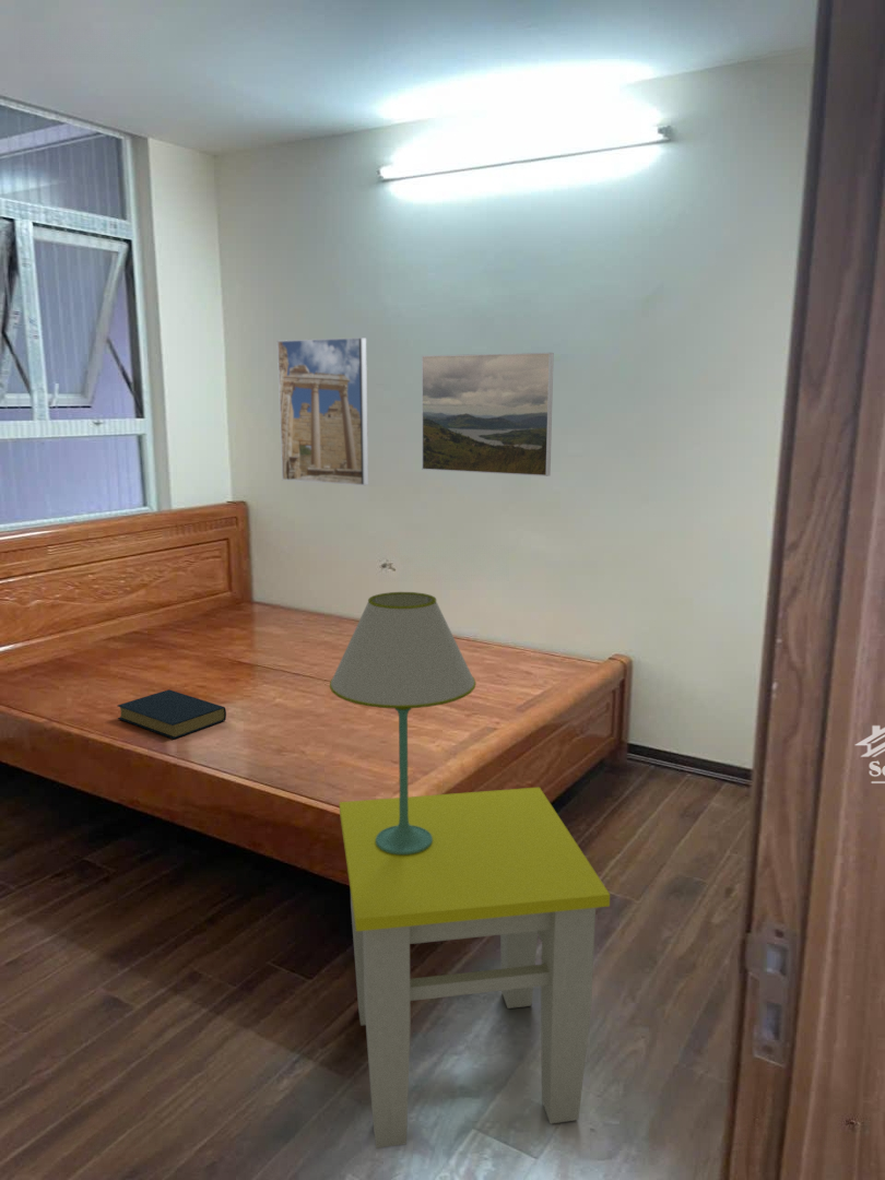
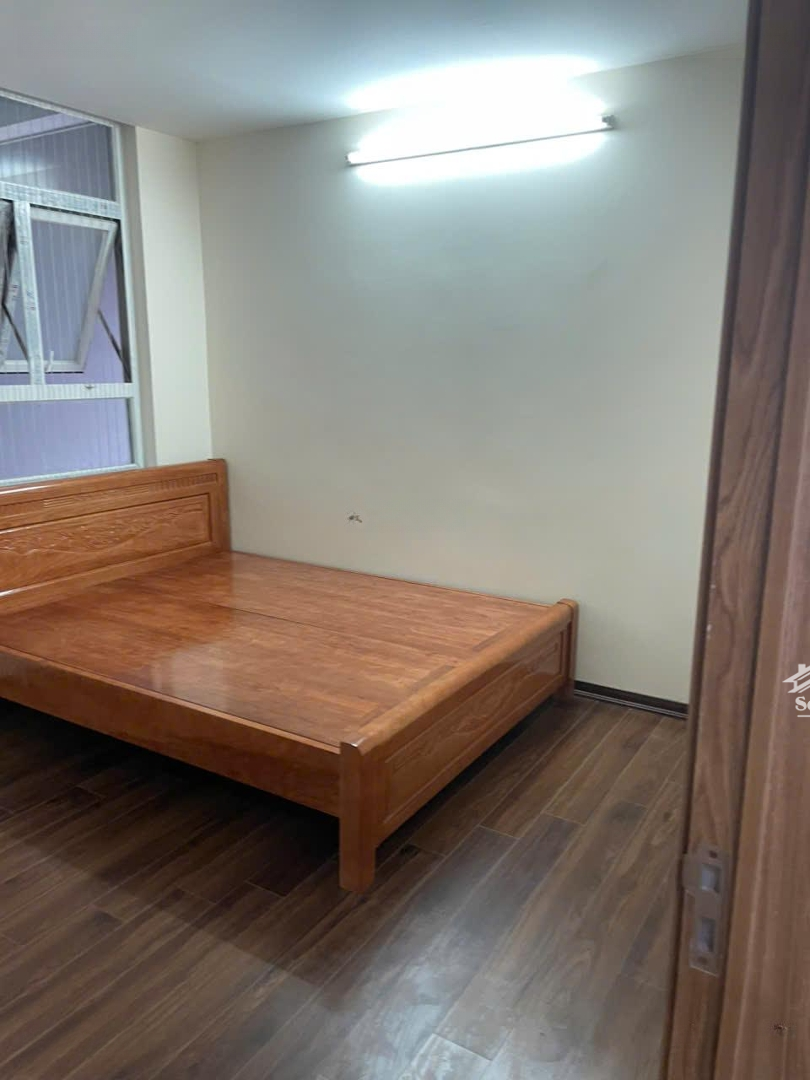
- stool [339,787,611,1149]
- table lamp [329,591,477,854]
- hardback book [117,688,227,740]
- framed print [276,337,369,486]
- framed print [421,352,555,477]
